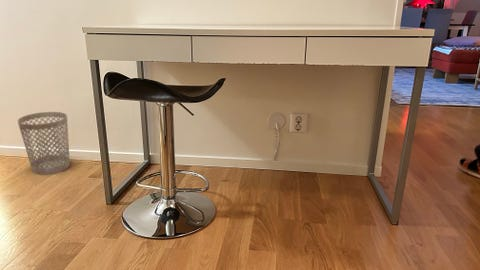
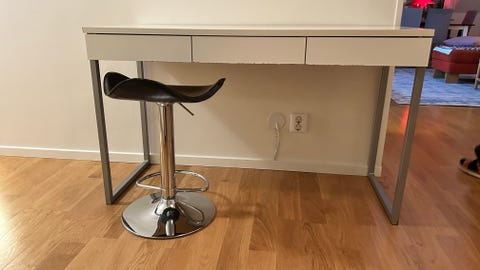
- wastebasket [17,111,71,176]
